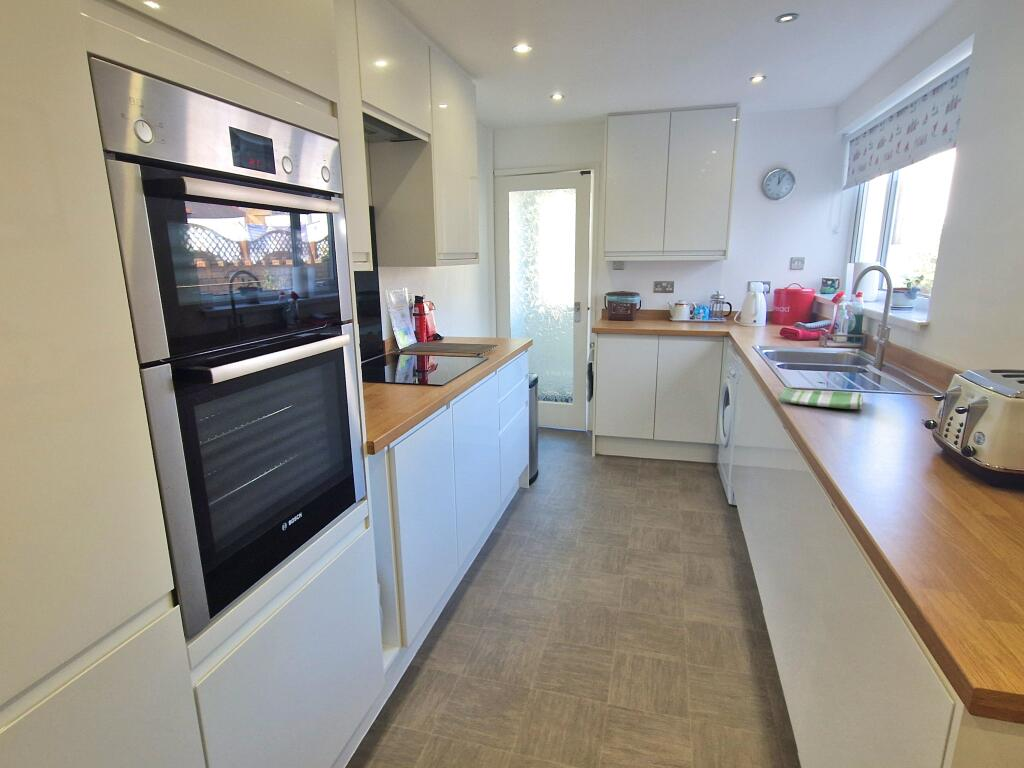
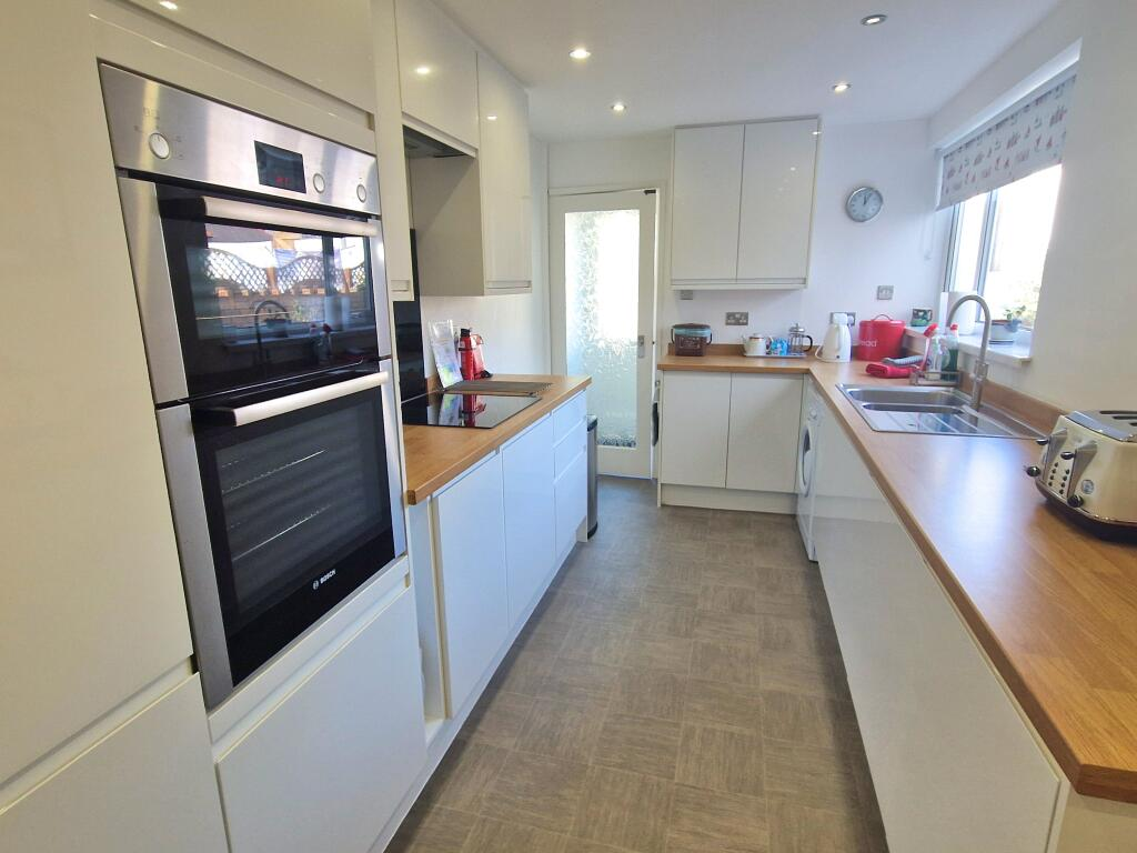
- dish towel [777,386,864,410]
